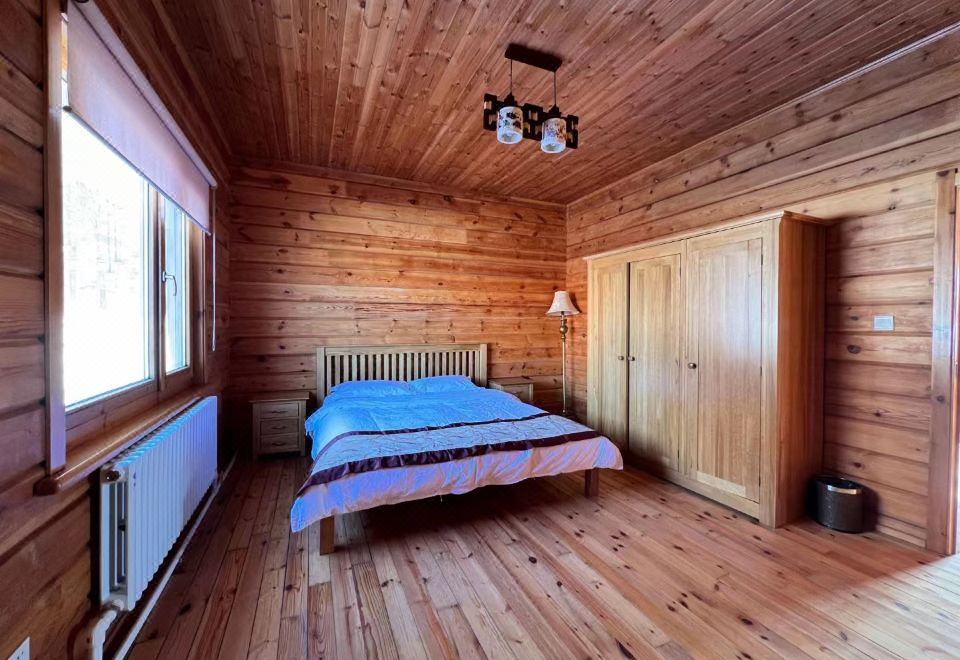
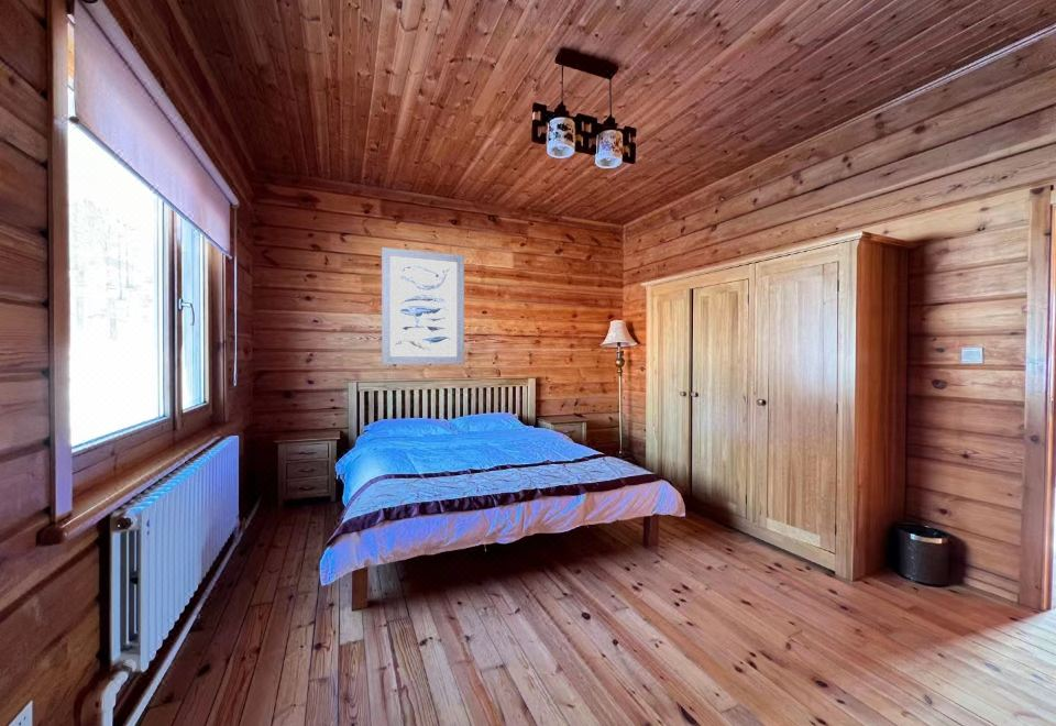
+ wall art [381,246,465,365]
